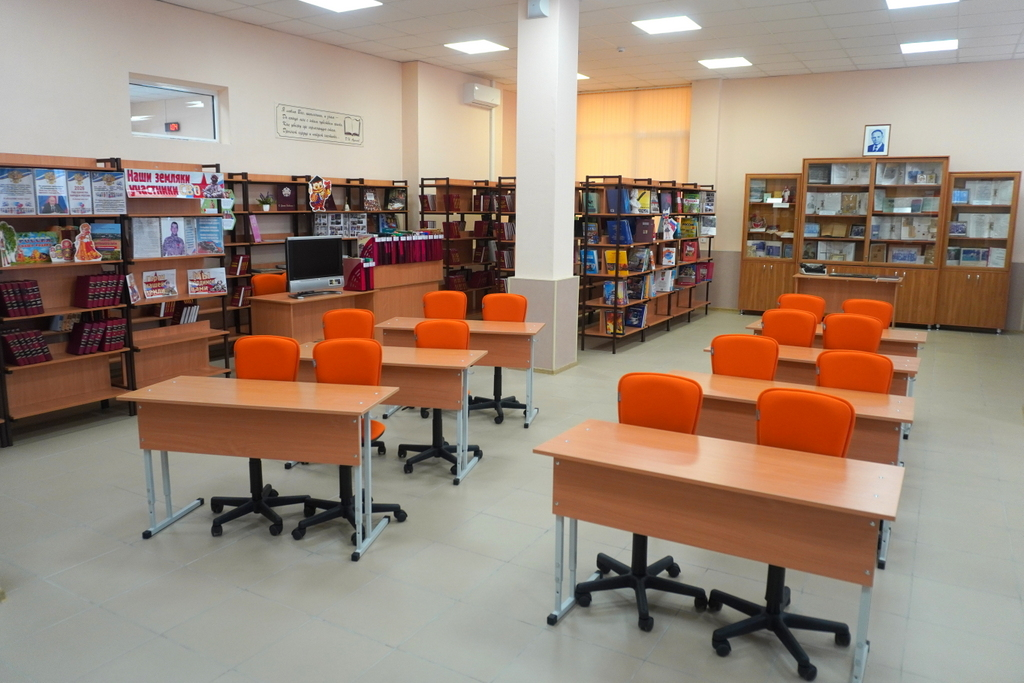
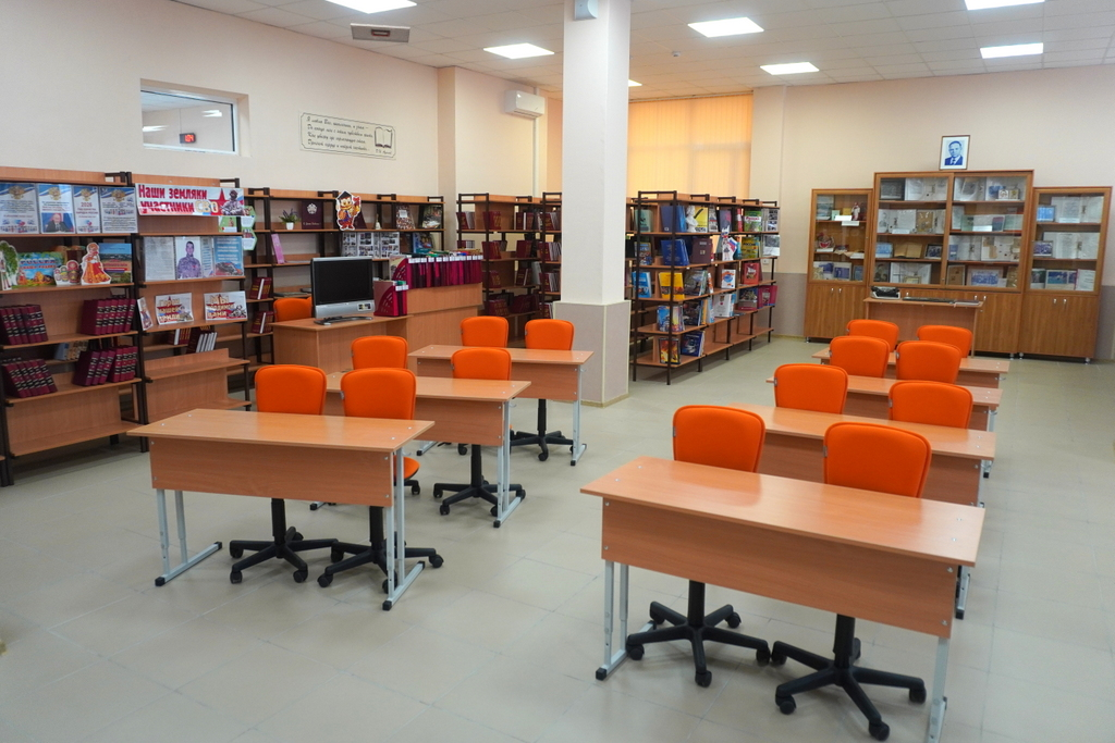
+ ceiling vent [350,23,411,44]
